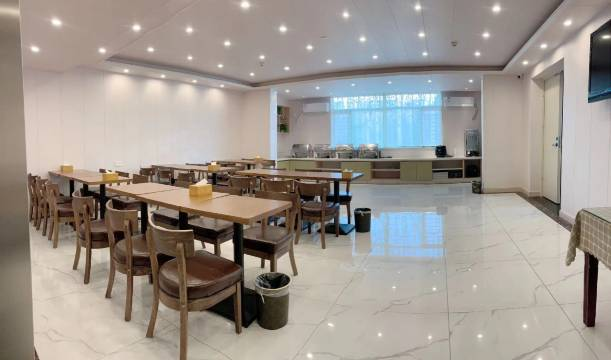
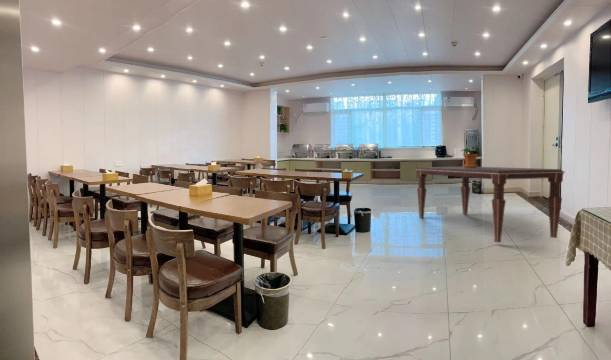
+ dining table [415,166,566,243]
+ potted plant [460,146,481,168]
